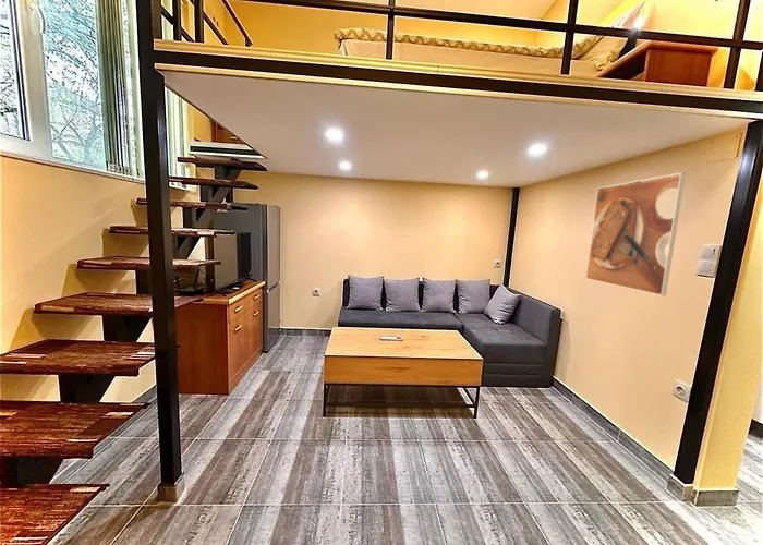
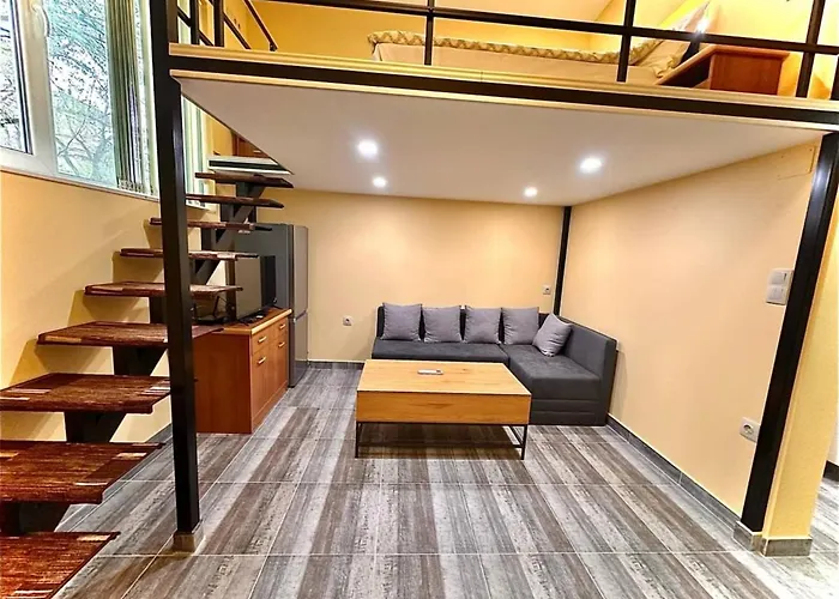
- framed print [585,172,687,296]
